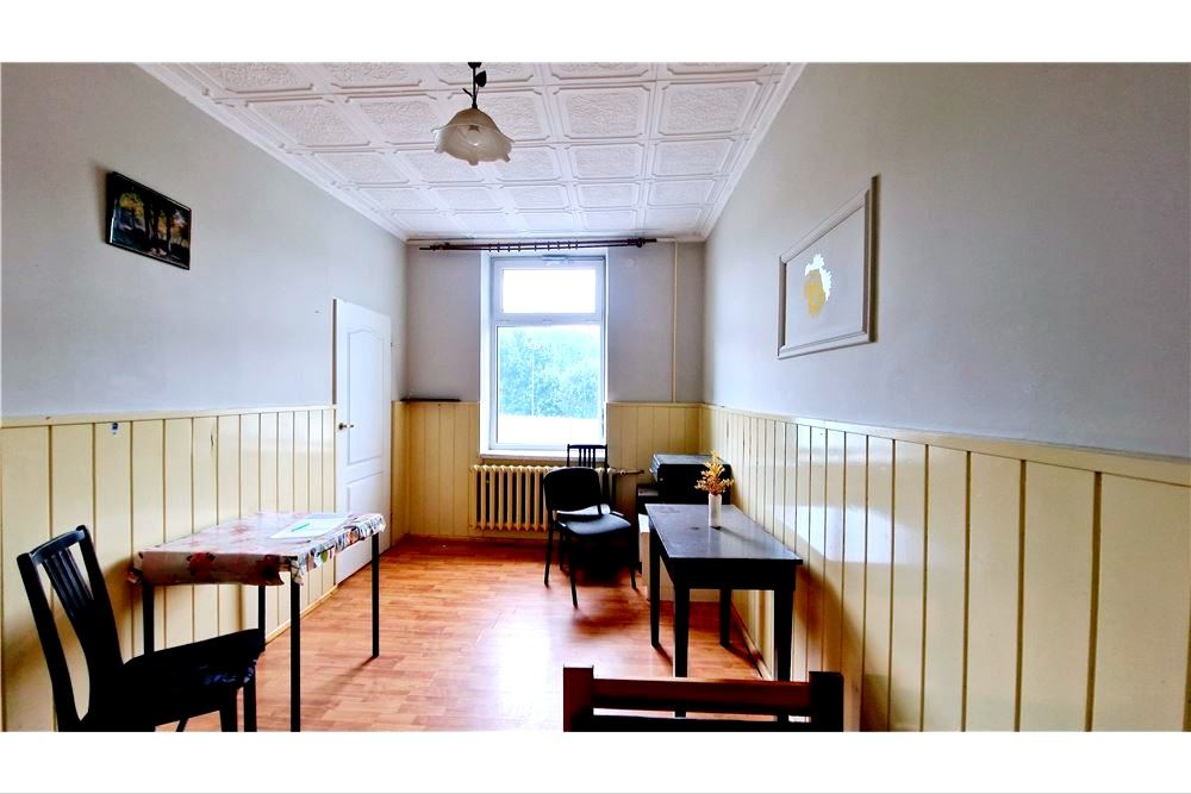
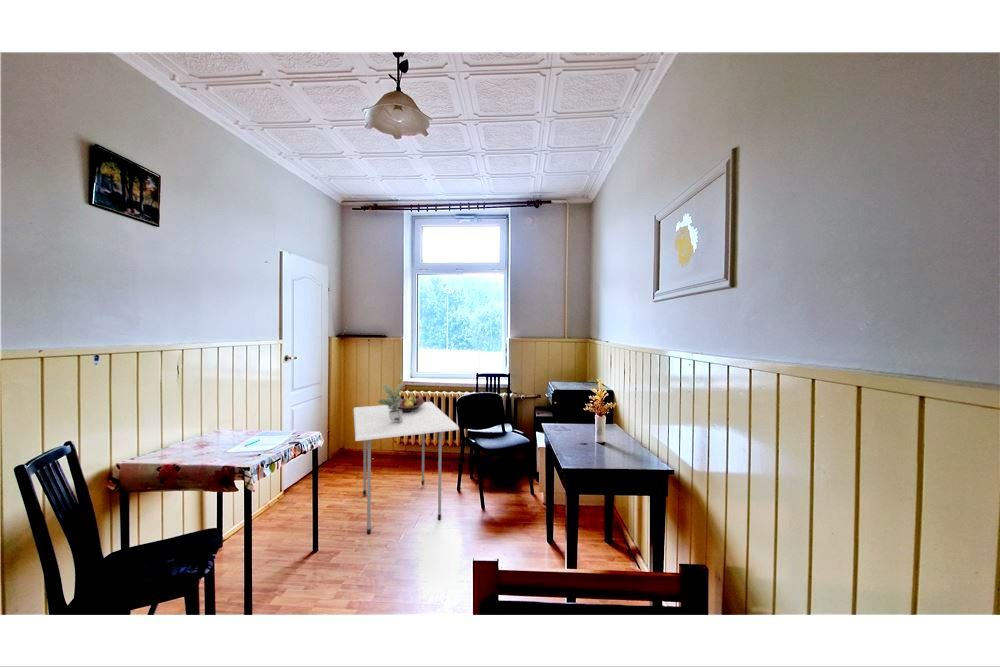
+ fruit bowl [398,395,425,413]
+ dining table [352,401,460,536]
+ potted plant [377,382,406,423]
